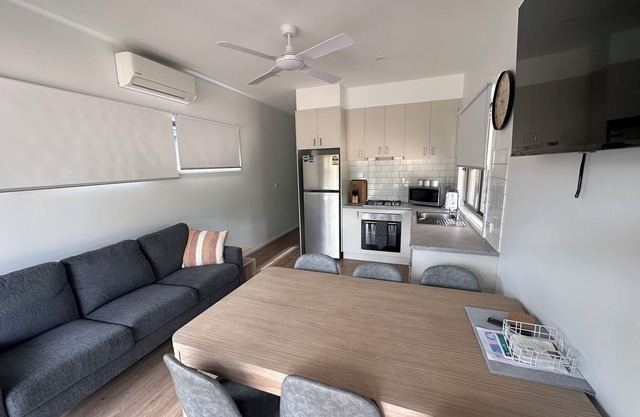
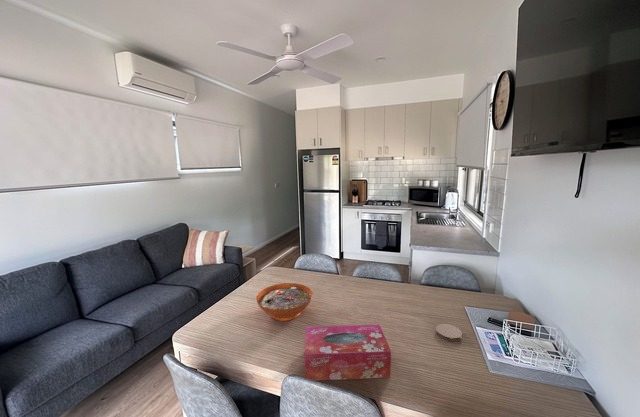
+ coaster [435,323,463,342]
+ tissue box [304,324,392,381]
+ decorative bowl [255,282,313,322]
